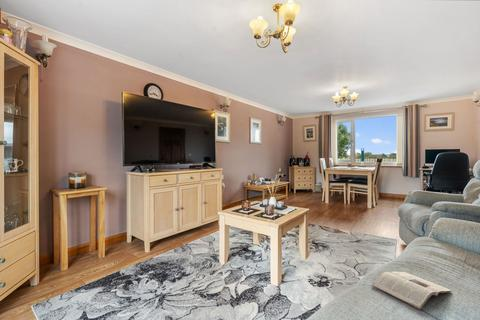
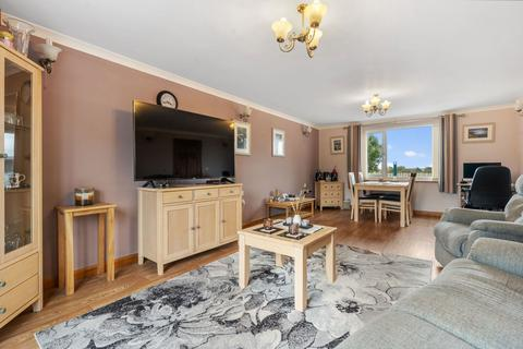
- magazine [371,271,452,311]
